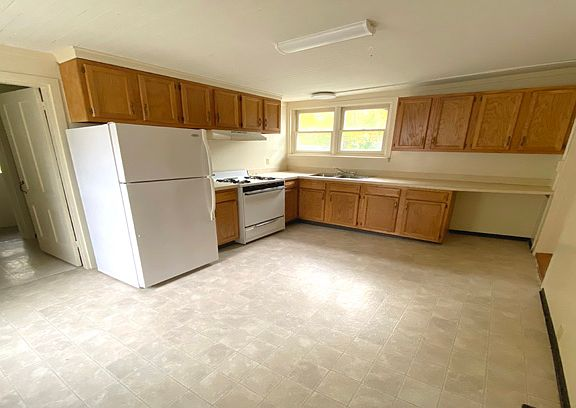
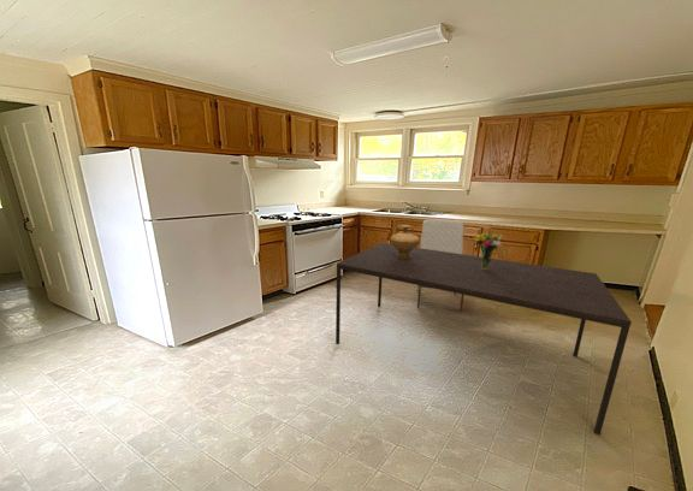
+ ceramic jug [389,224,421,259]
+ dining table [334,242,633,437]
+ chair [416,218,464,313]
+ bouquet [472,231,508,270]
